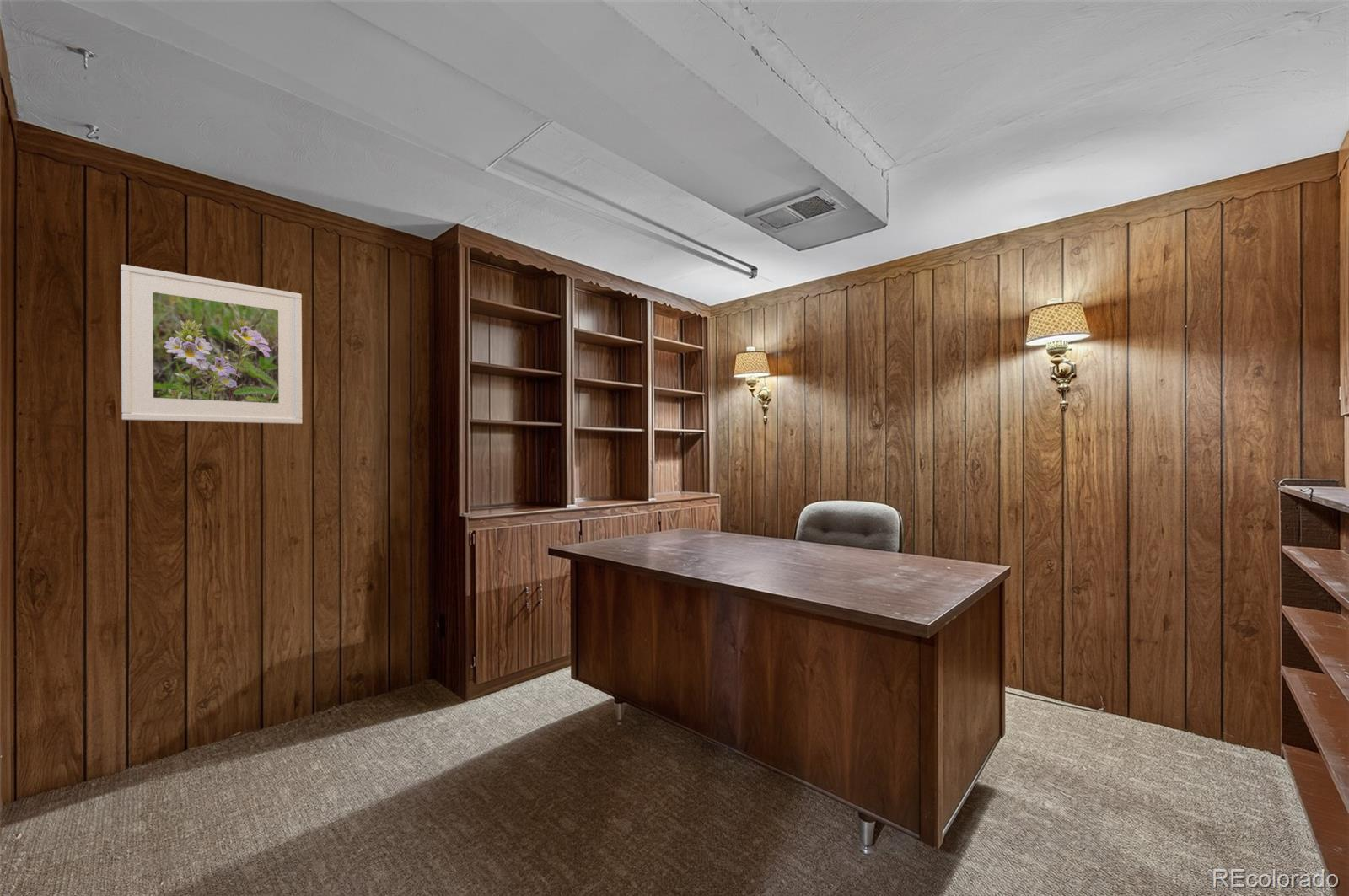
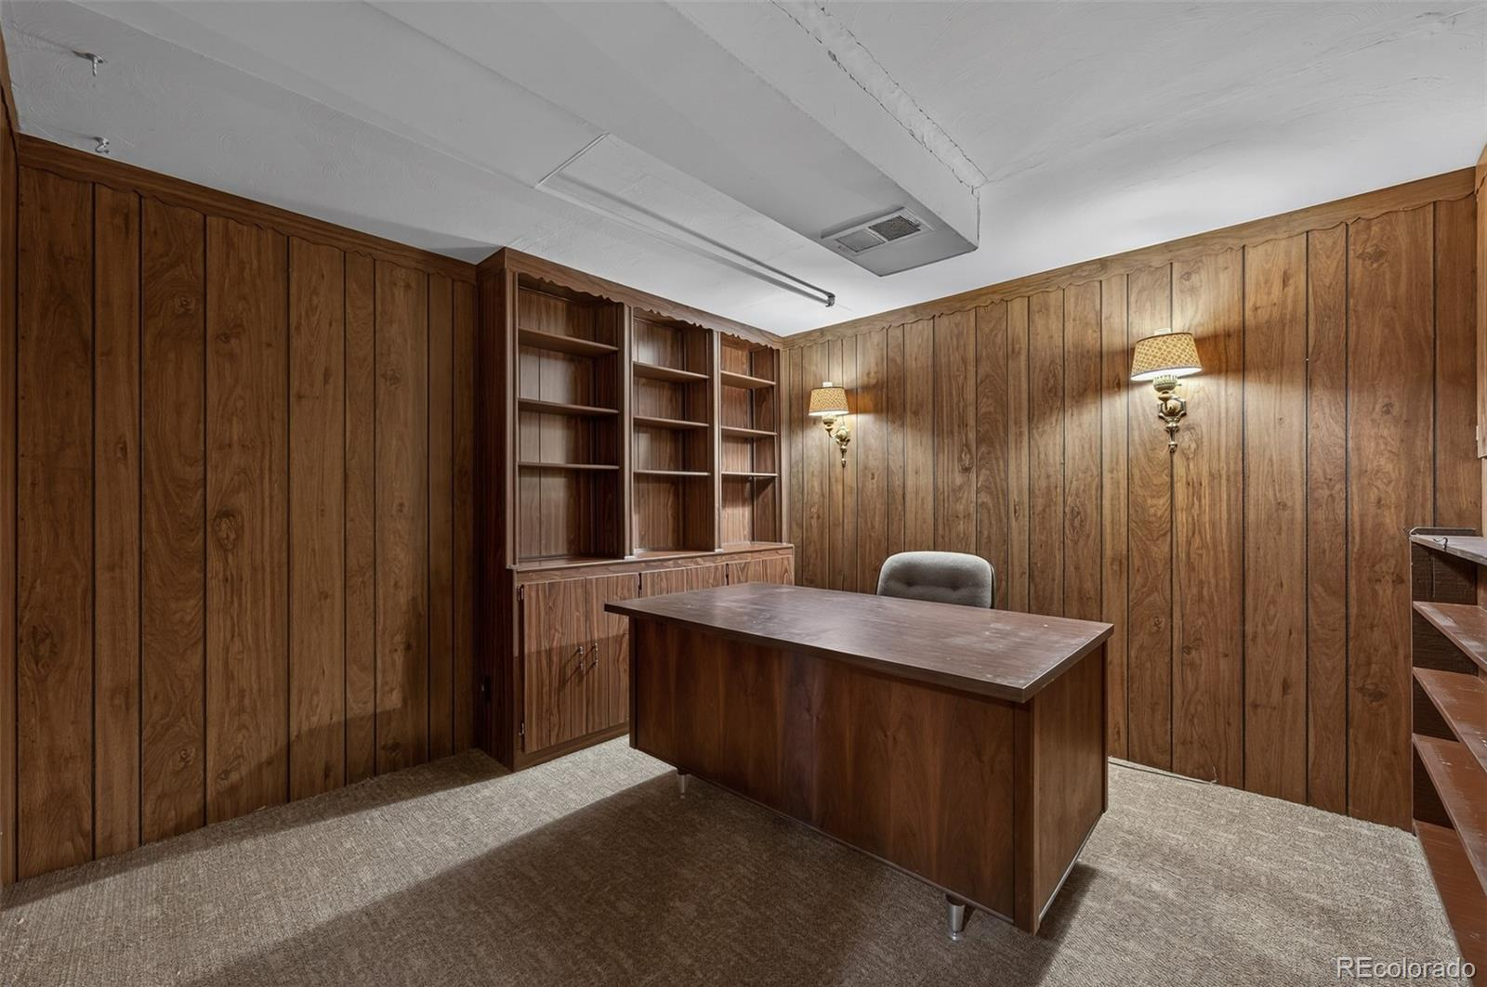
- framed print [120,264,304,425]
